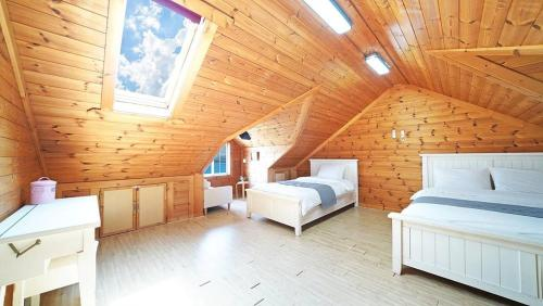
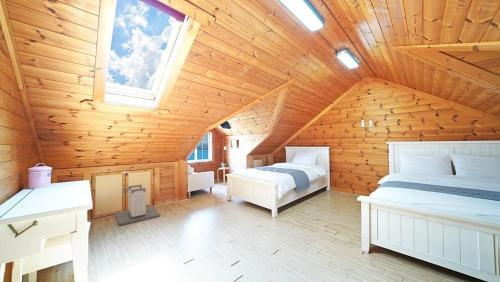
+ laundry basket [115,184,161,227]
